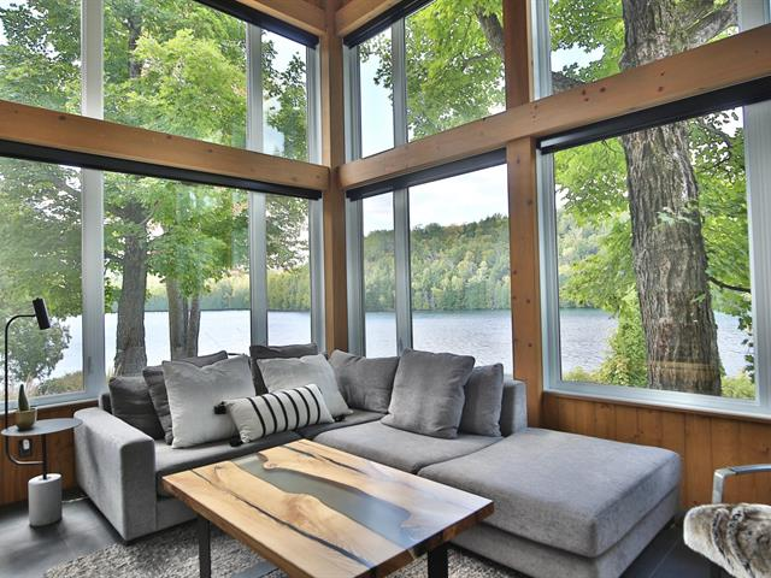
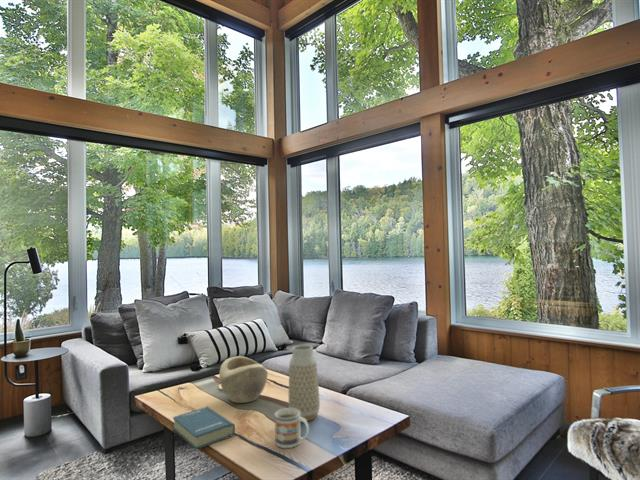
+ vase [288,344,321,423]
+ book [172,406,236,451]
+ decorative bowl [218,355,269,404]
+ mug [274,407,310,449]
